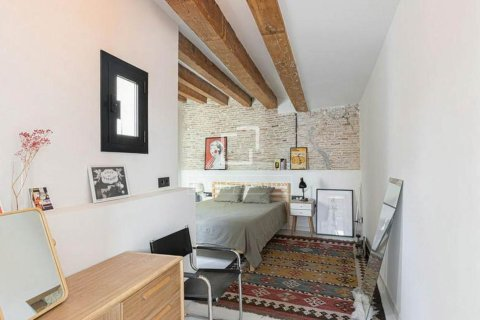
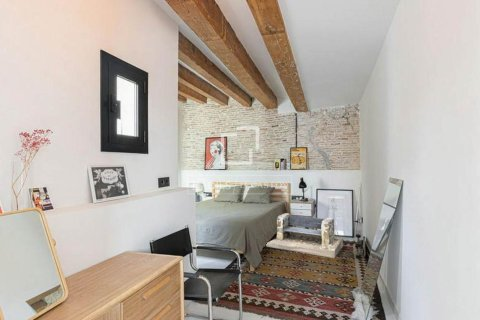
+ bench [265,212,344,259]
